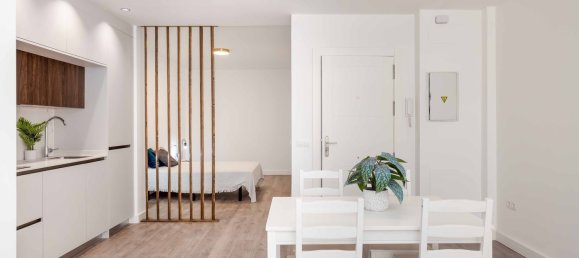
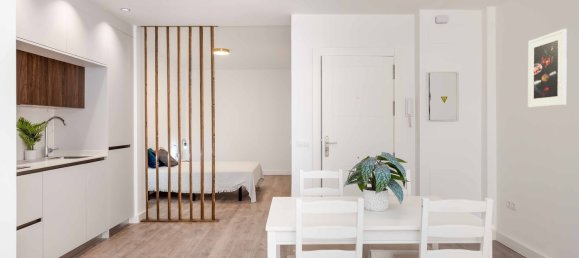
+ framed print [527,28,568,108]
